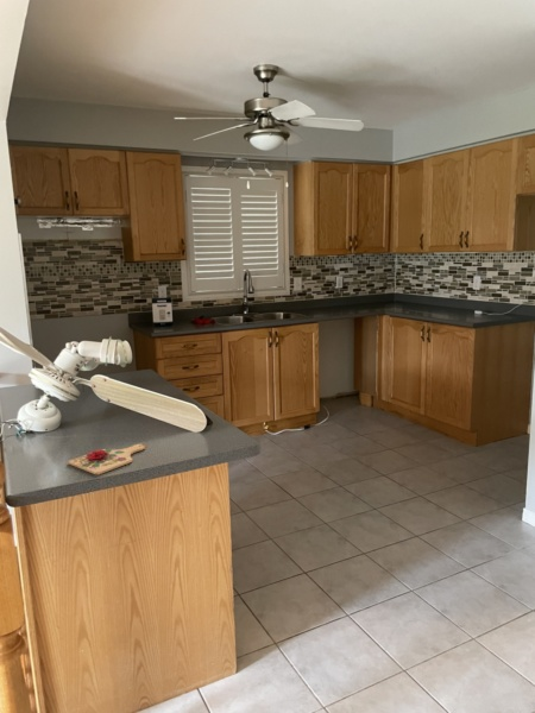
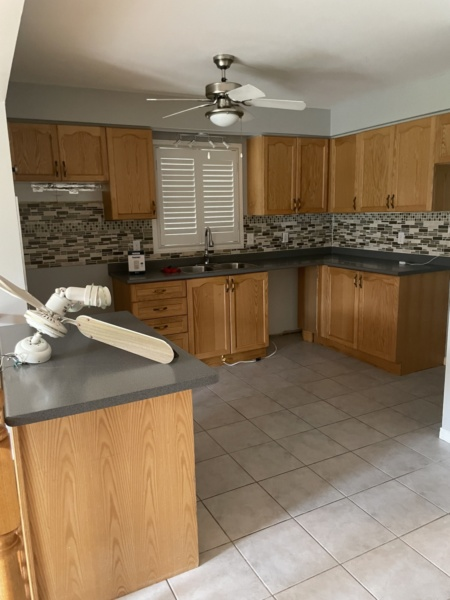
- cutting board [68,443,146,475]
